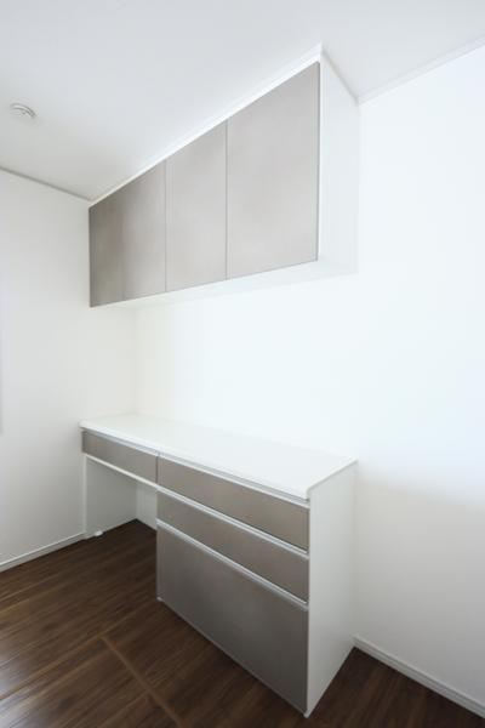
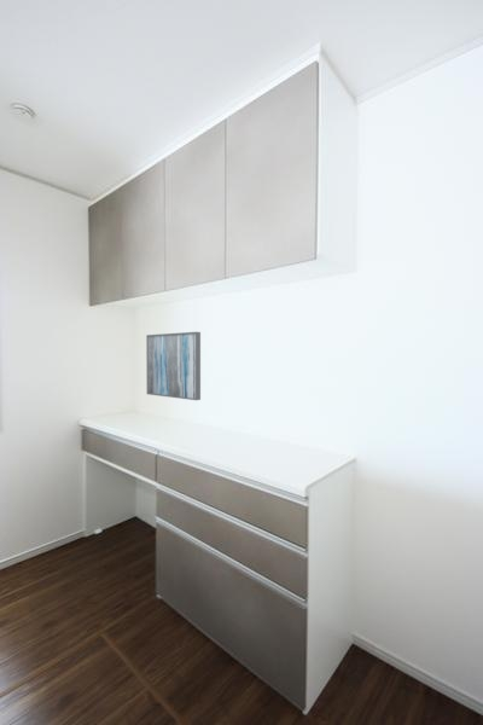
+ wall art [145,331,202,401]
